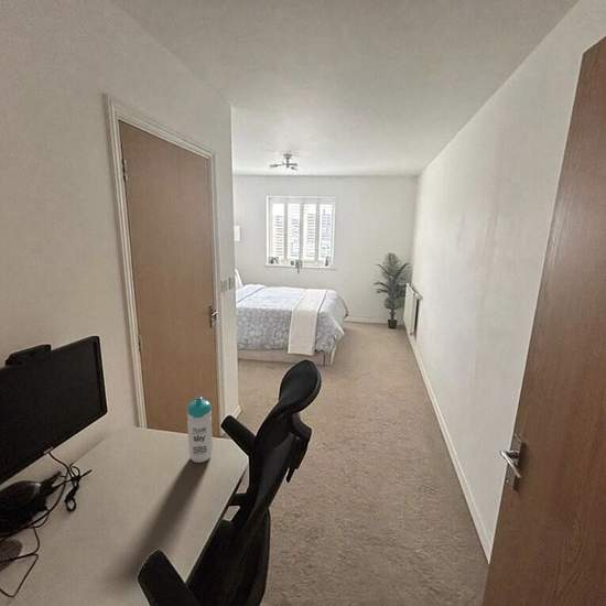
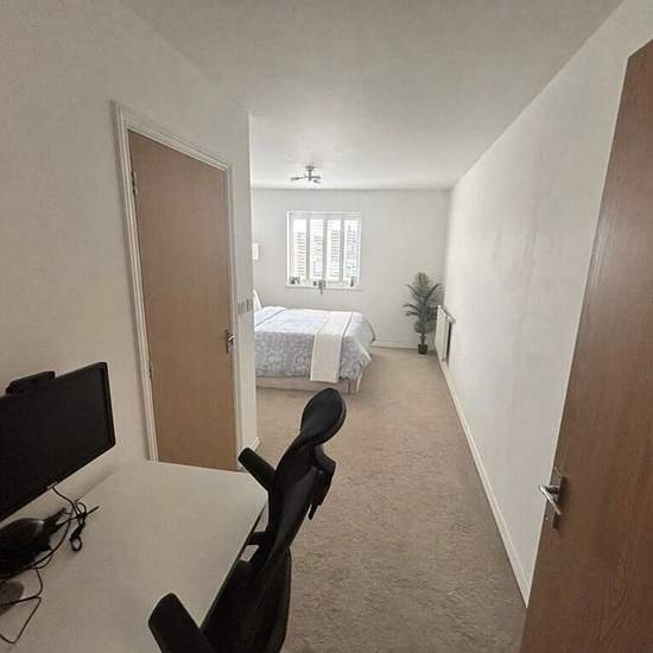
- water bottle [186,396,214,464]
